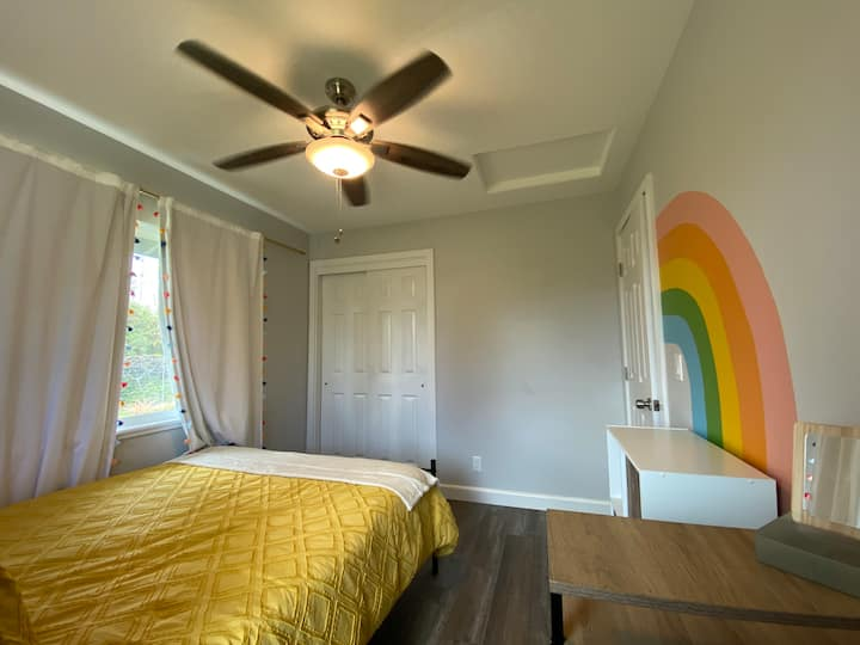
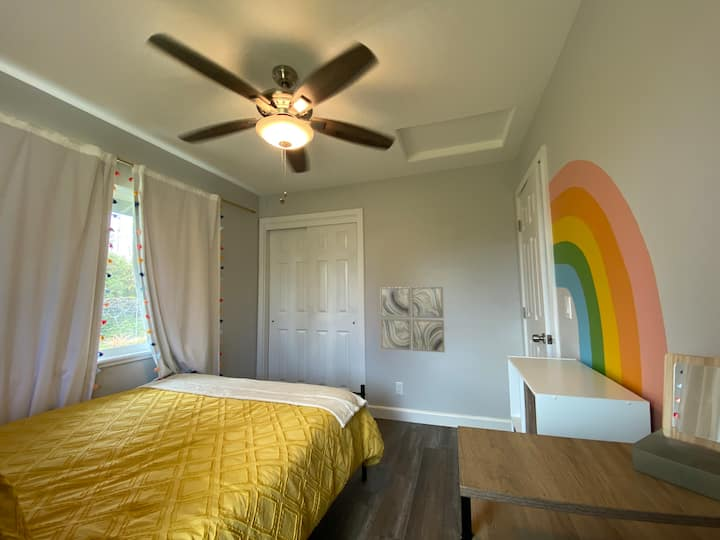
+ wall art [379,286,446,353]
